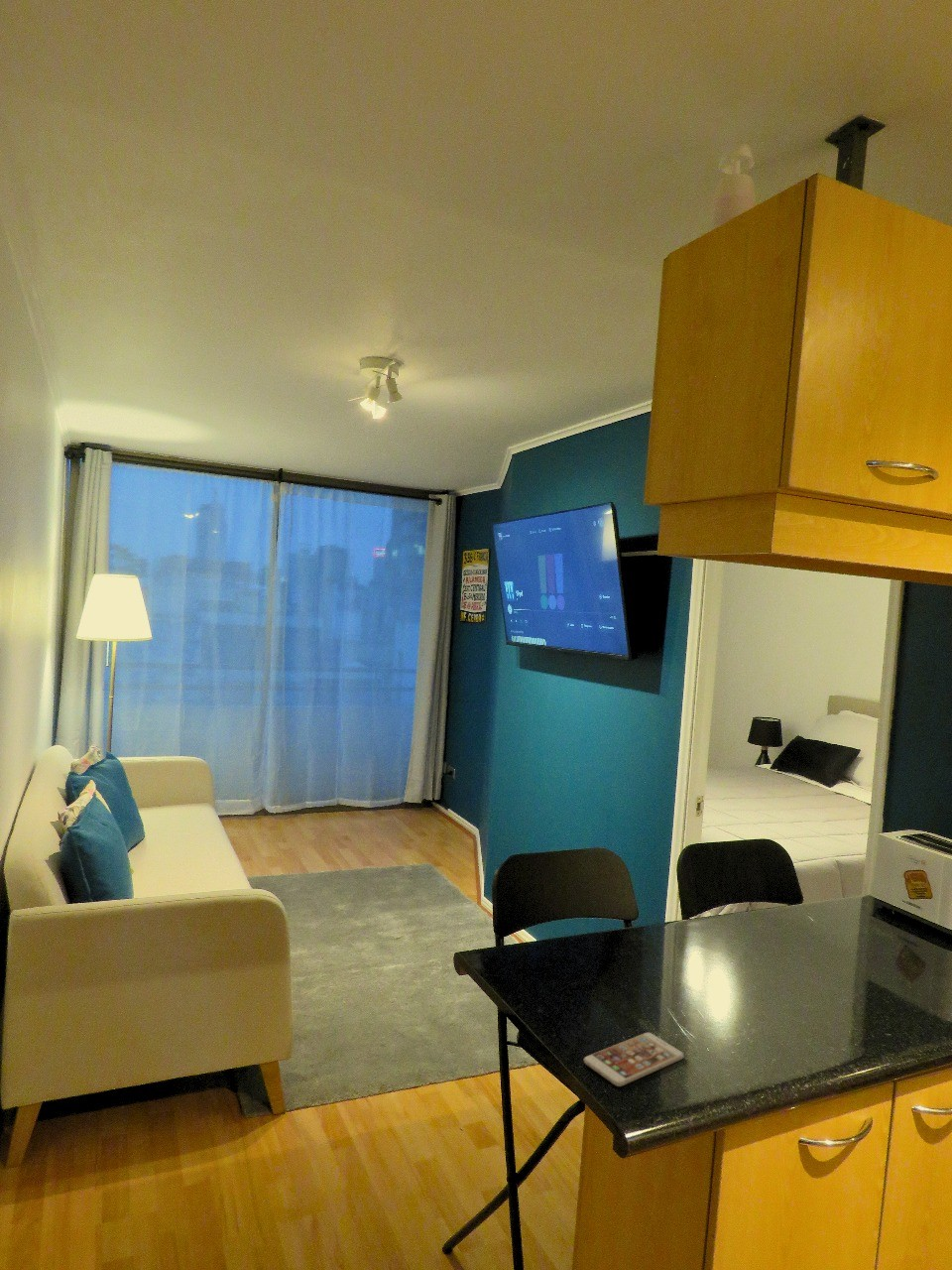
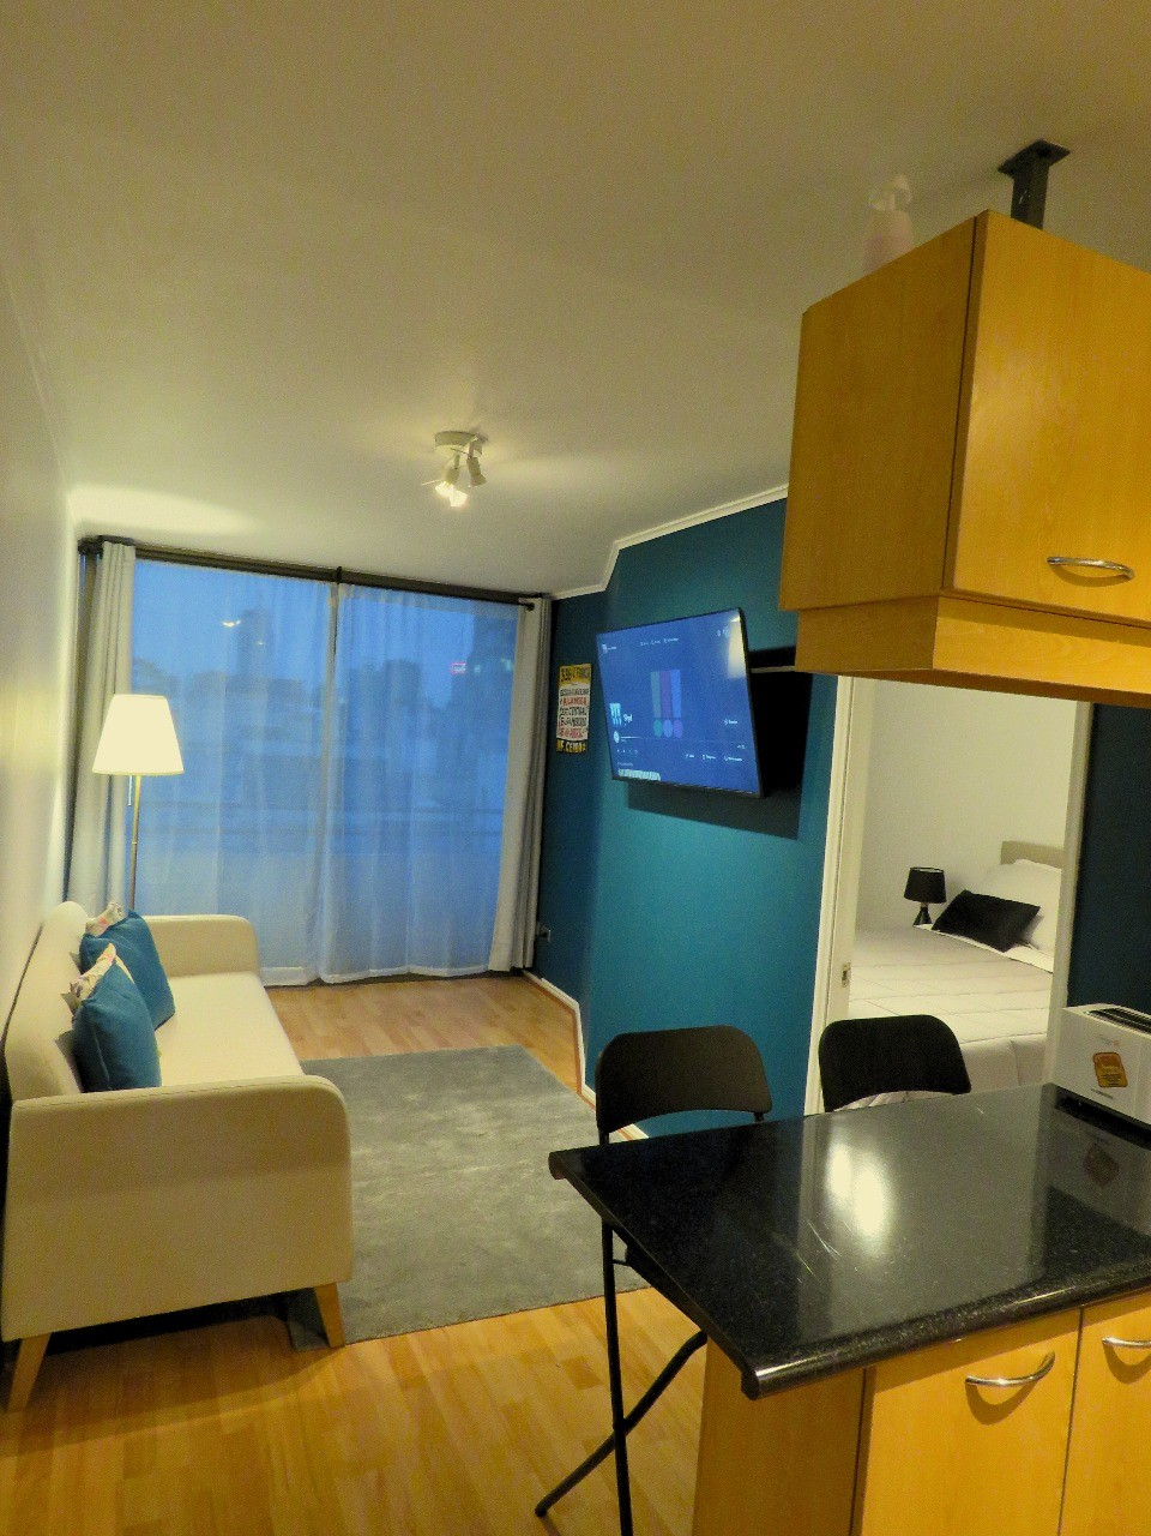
- smartphone [583,1032,685,1087]
